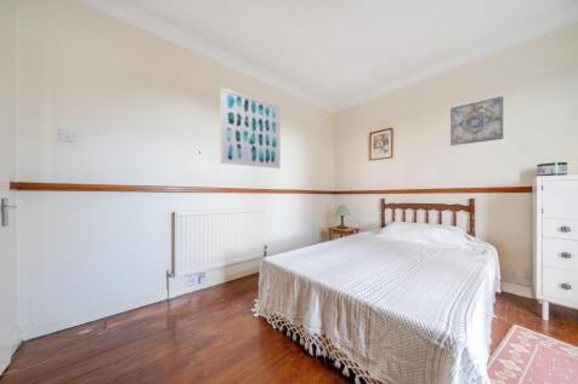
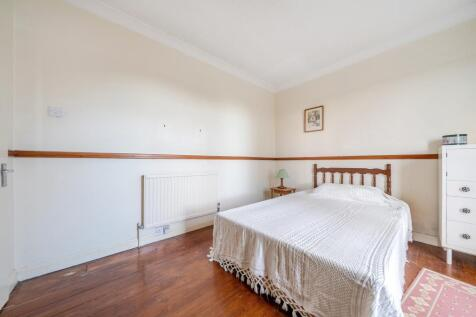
- wall art [220,86,282,170]
- wall art [449,94,504,147]
